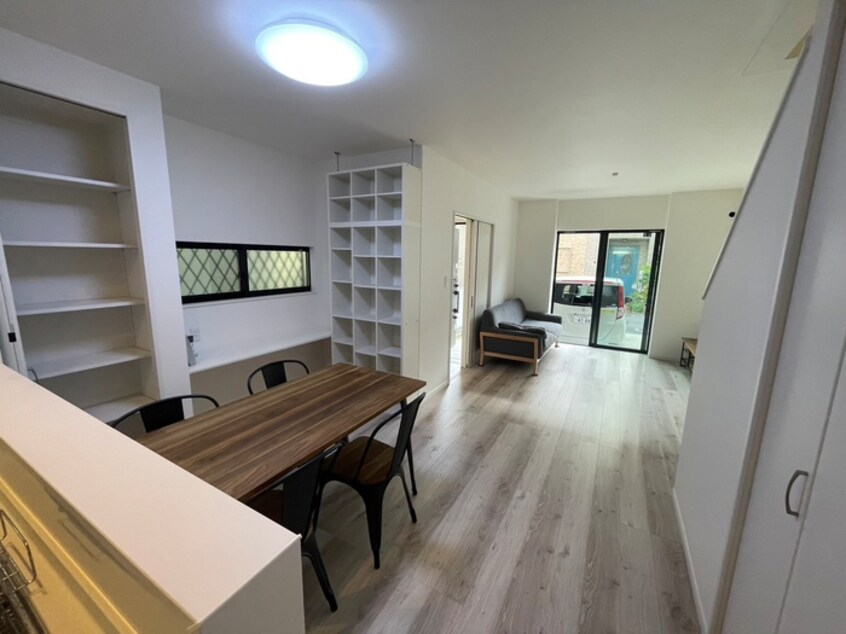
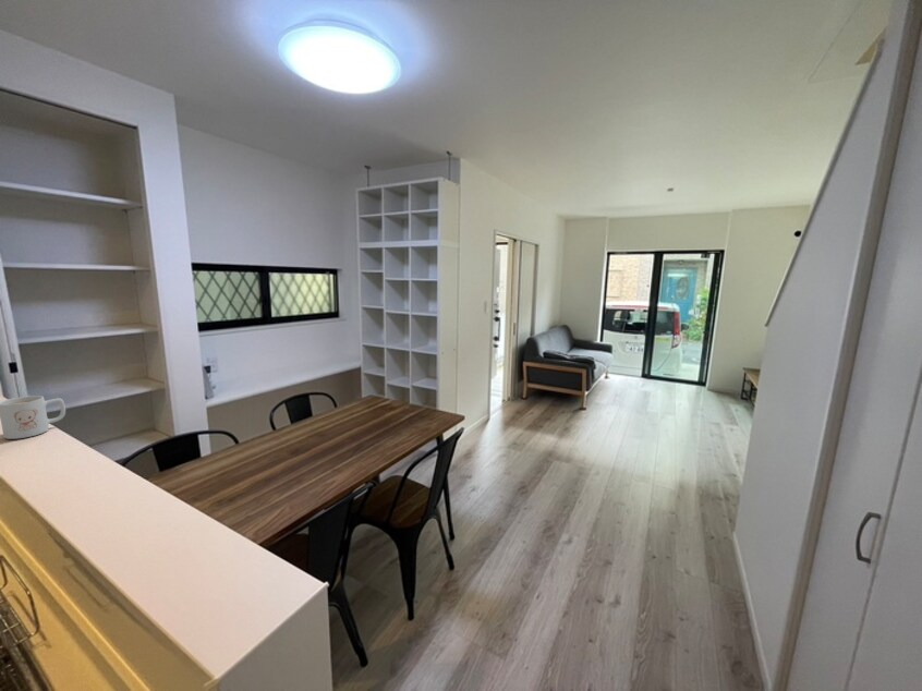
+ mug [0,395,66,440]
